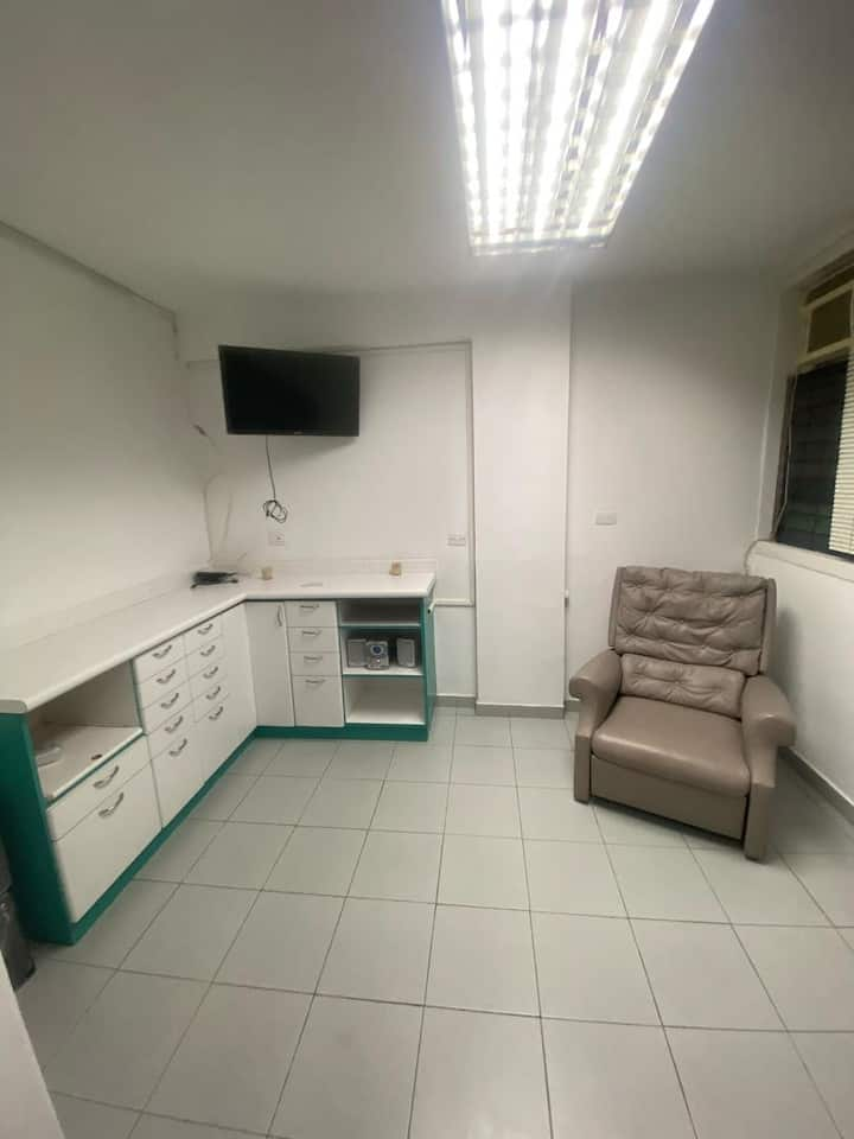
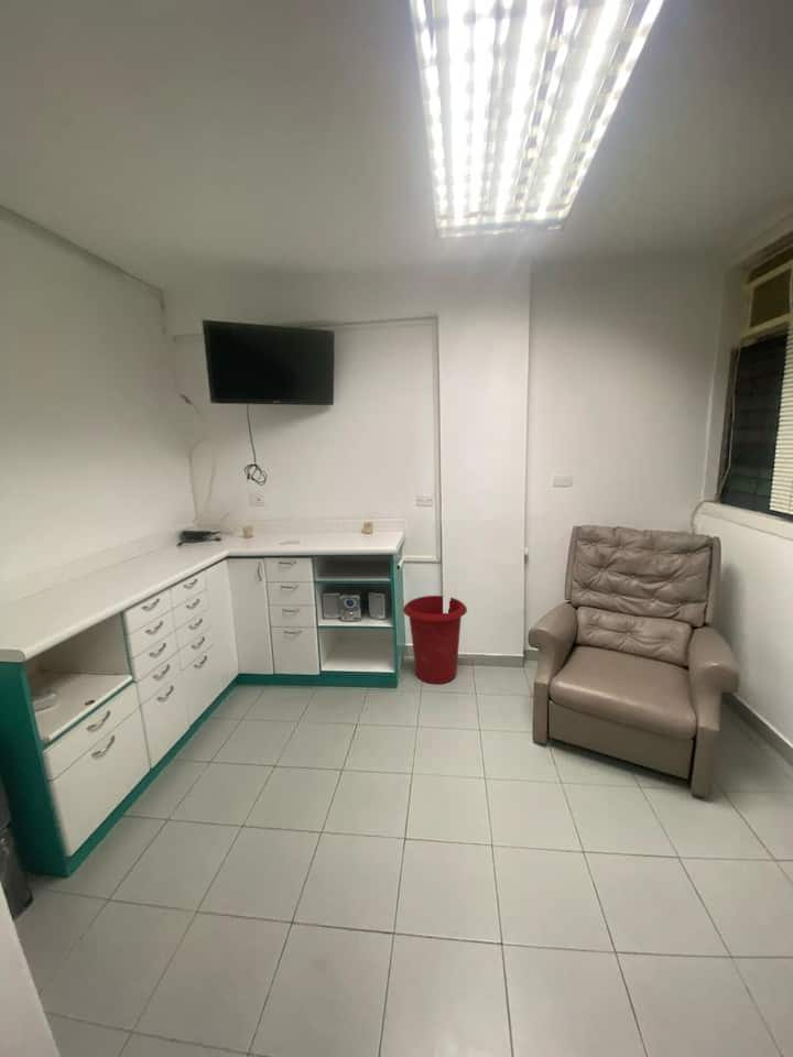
+ waste bin [402,595,468,685]
